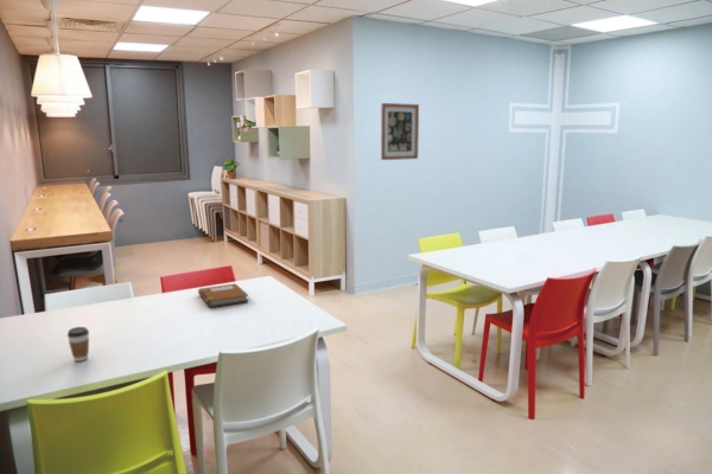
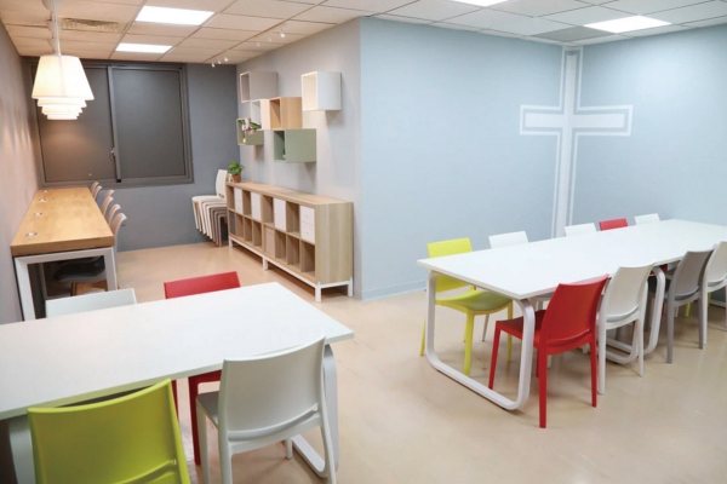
- wall art [380,102,420,161]
- notebook [197,282,249,308]
- coffee cup [66,326,90,363]
